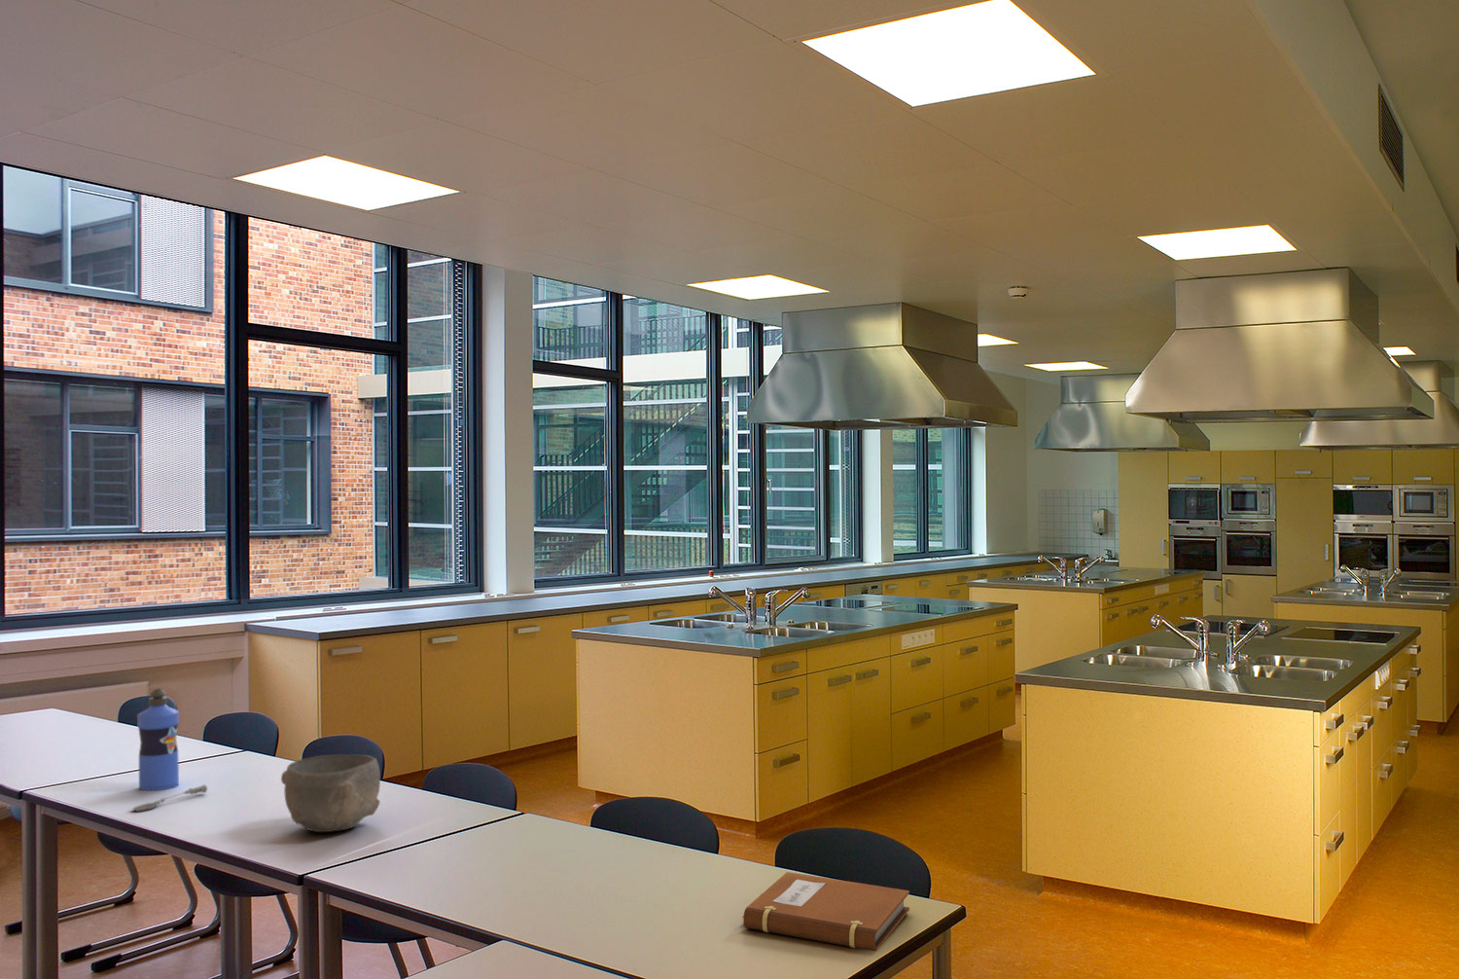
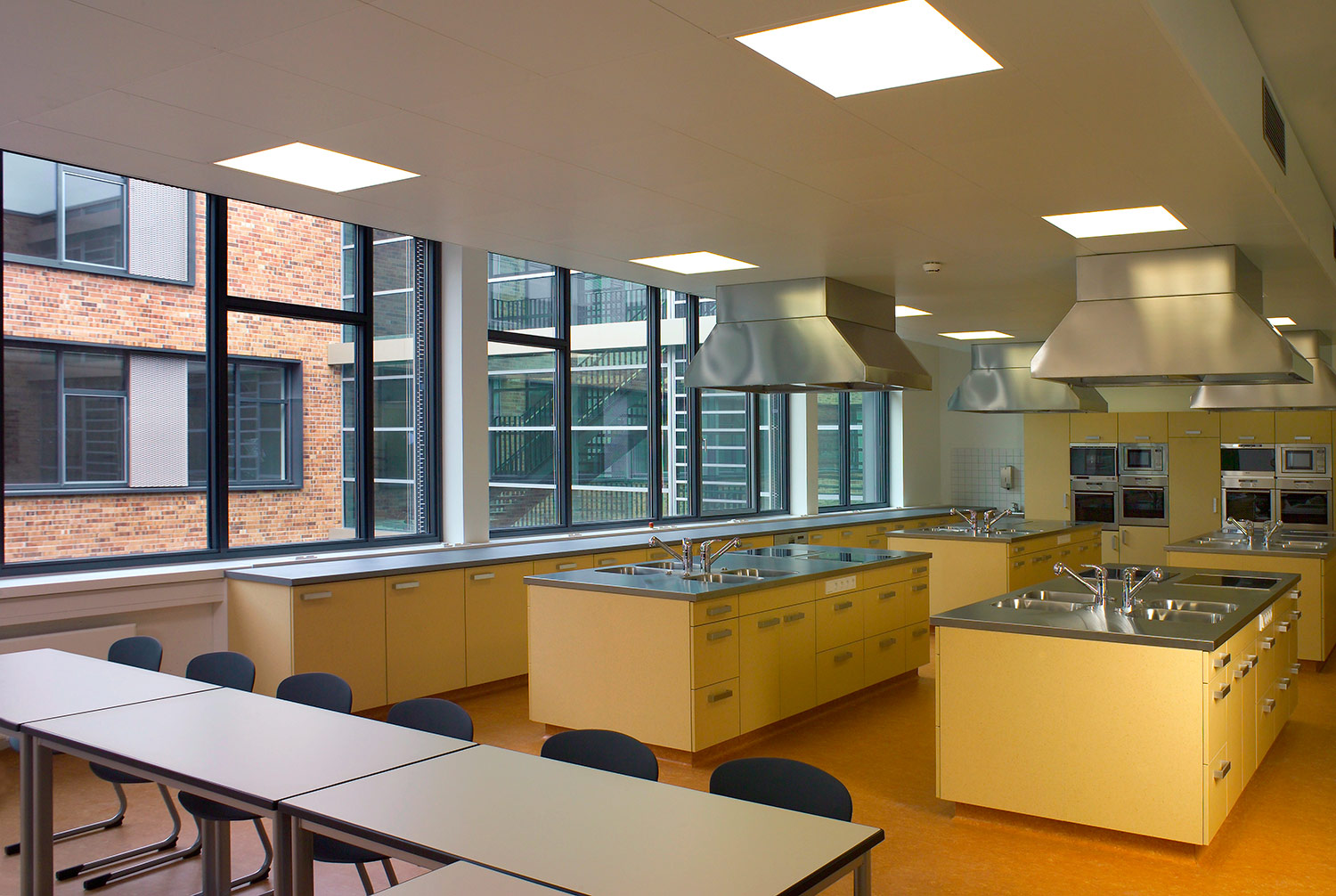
- soupspoon [131,783,209,813]
- notebook [742,871,911,952]
- bowl [281,754,381,833]
- water bottle [137,688,180,791]
